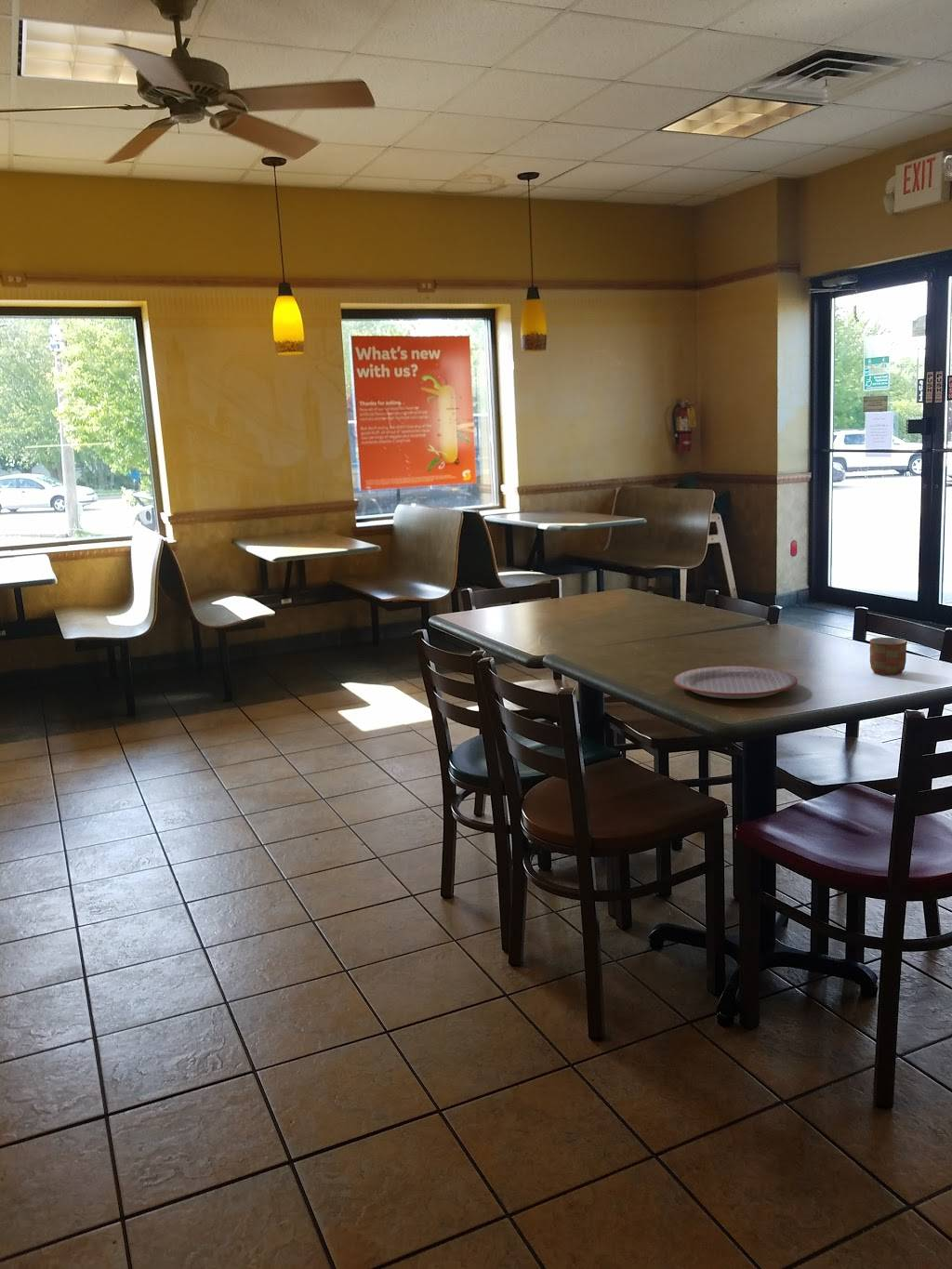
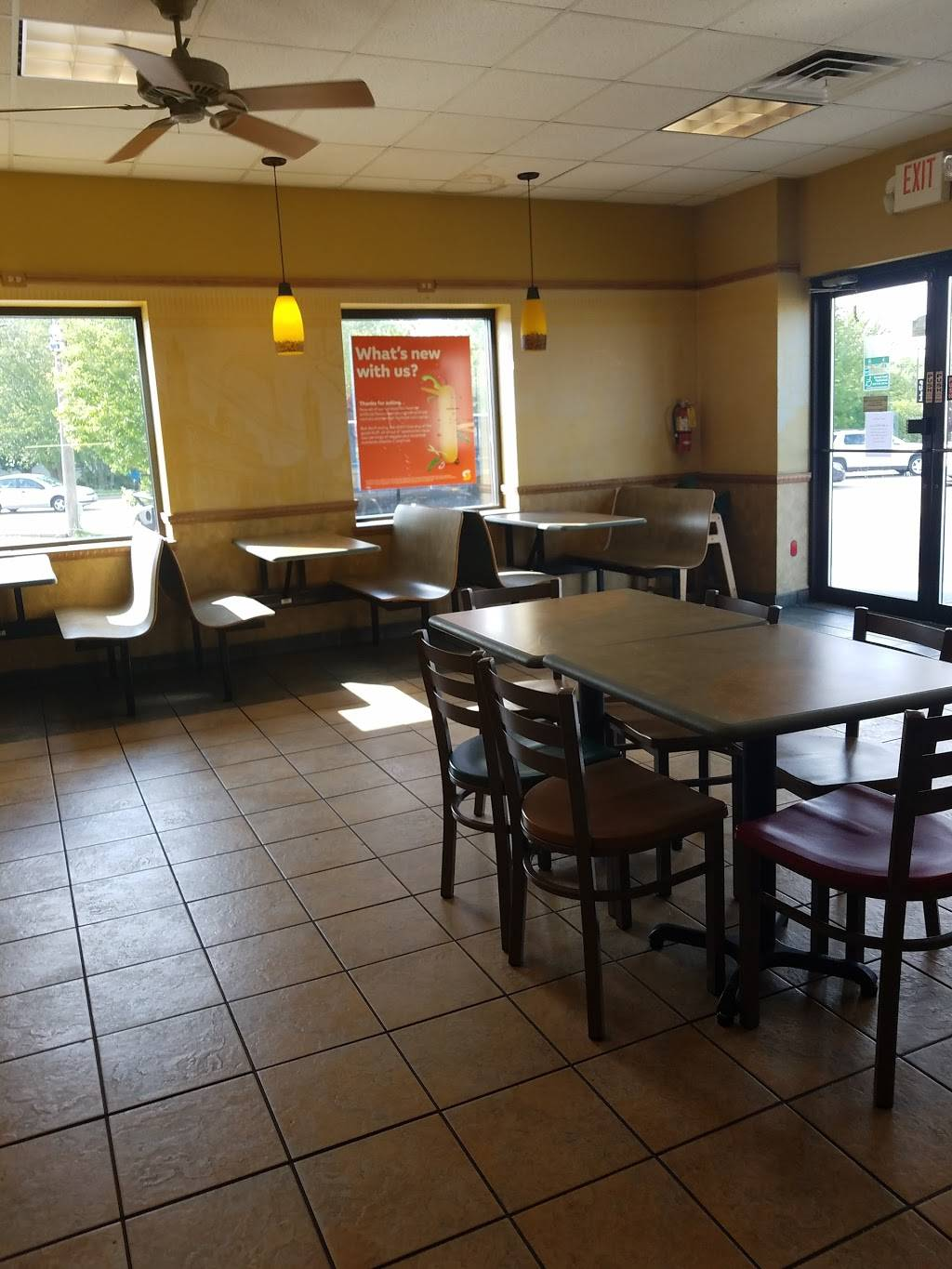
- mug [868,637,908,676]
- plate [673,666,799,700]
